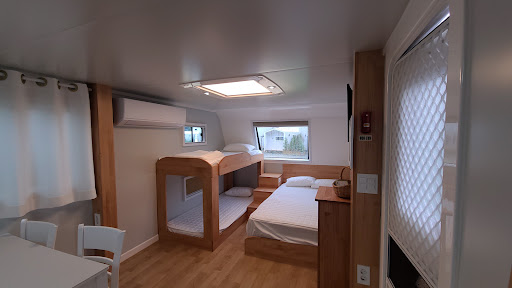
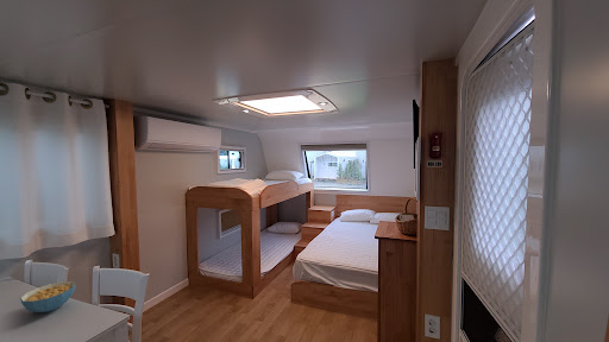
+ cereal bowl [19,280,77,314]
